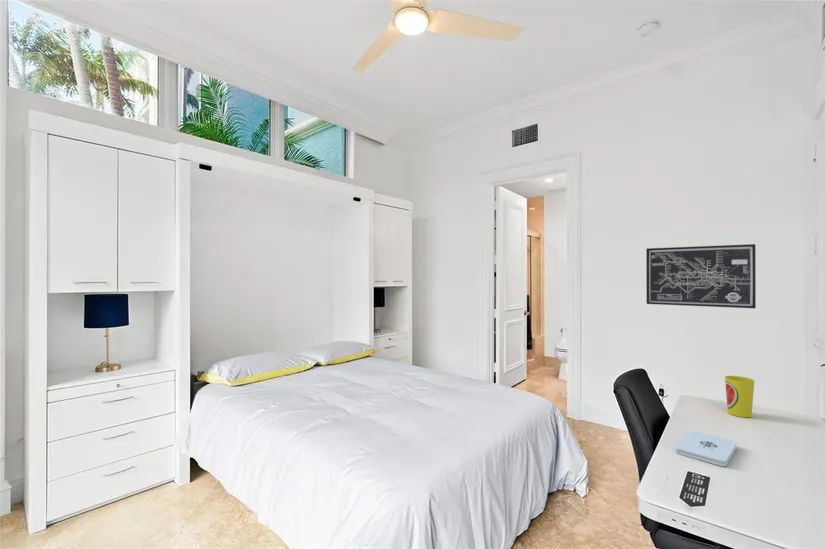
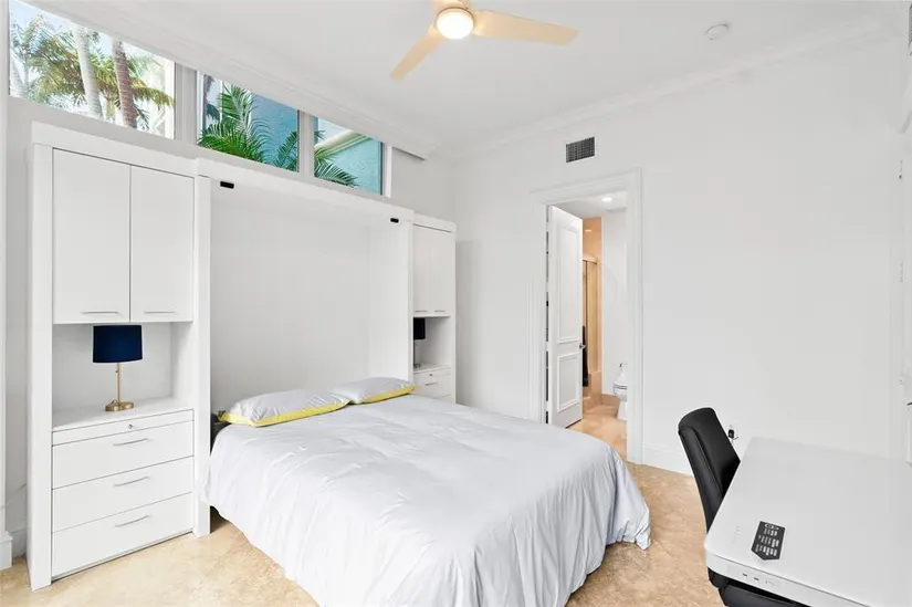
- cup [724,375,756,418]
- wall art [645,243,757,309]
- notepad [675,430,738,467]
